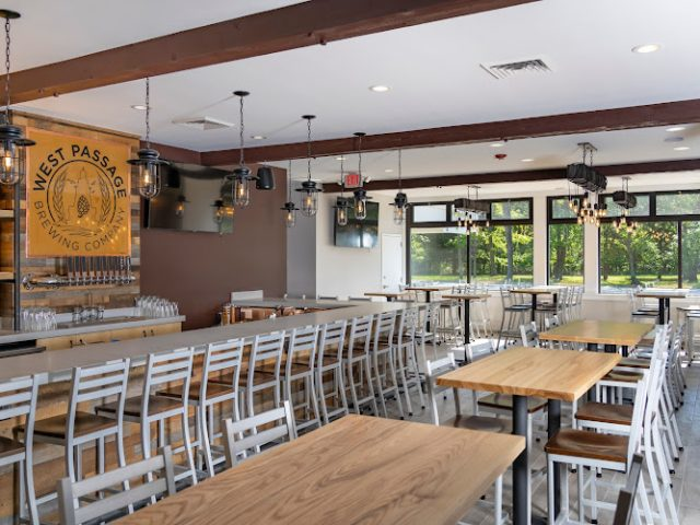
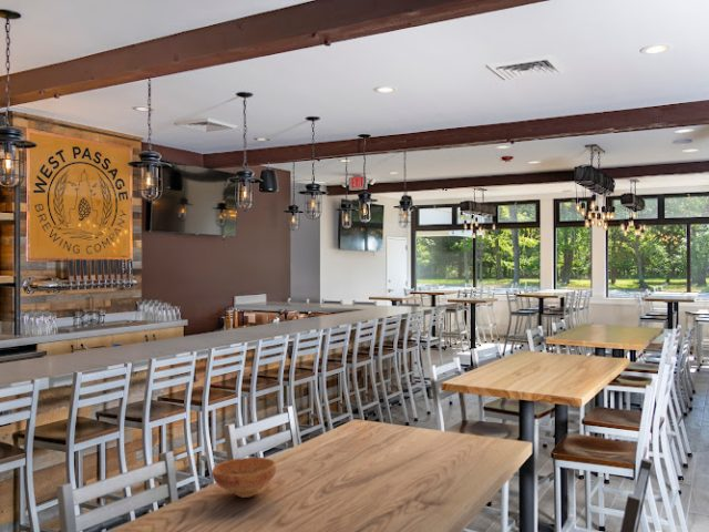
+ bowl [210,457,277,499]
